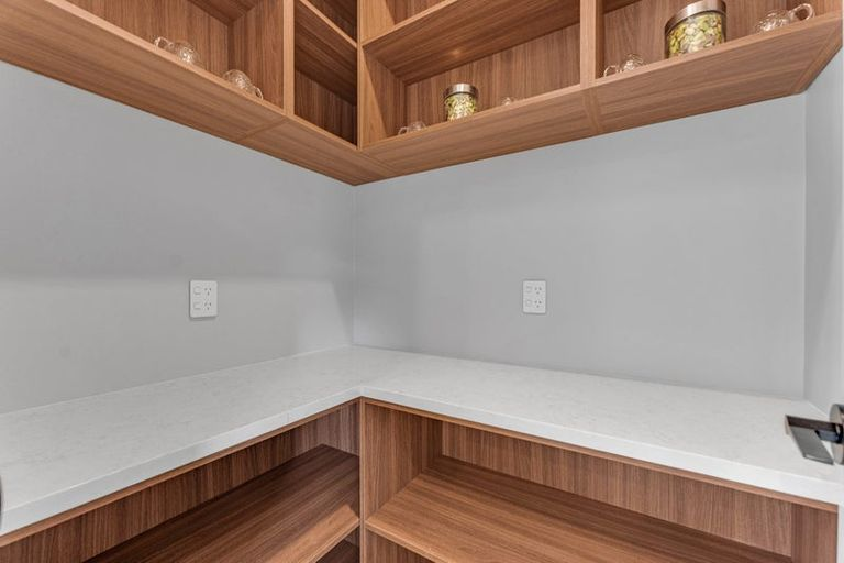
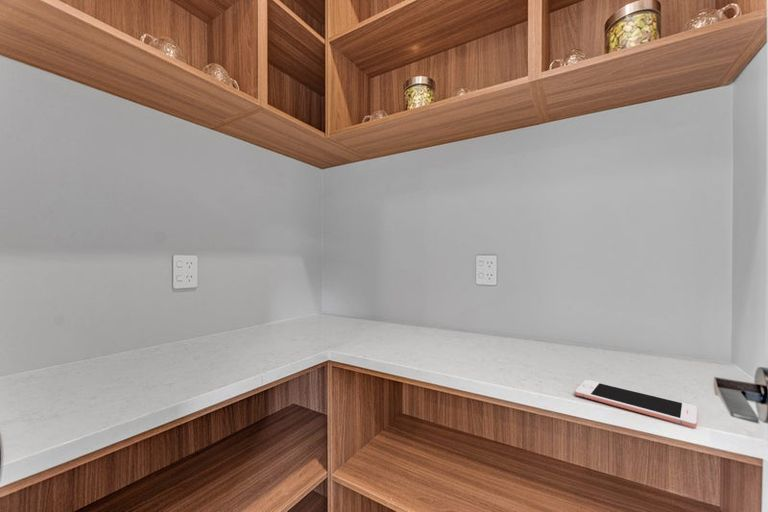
+ cell phone [574,379,698,429]
